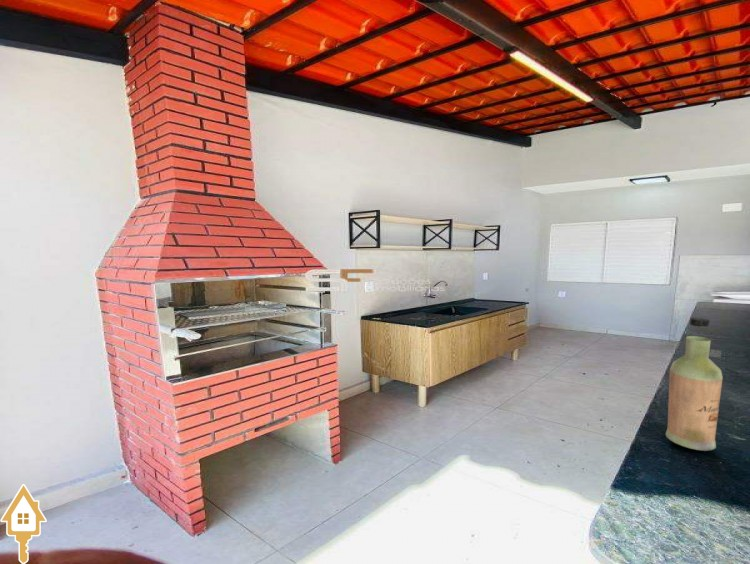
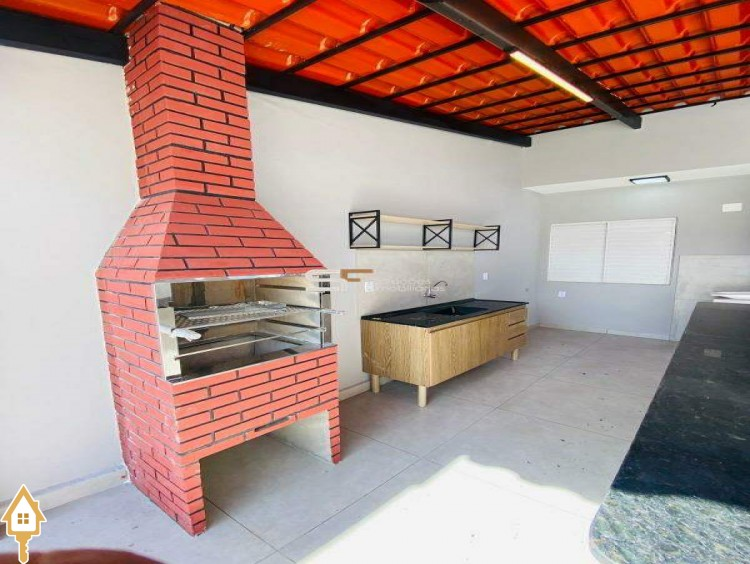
- bottle [665,317,724,452]
